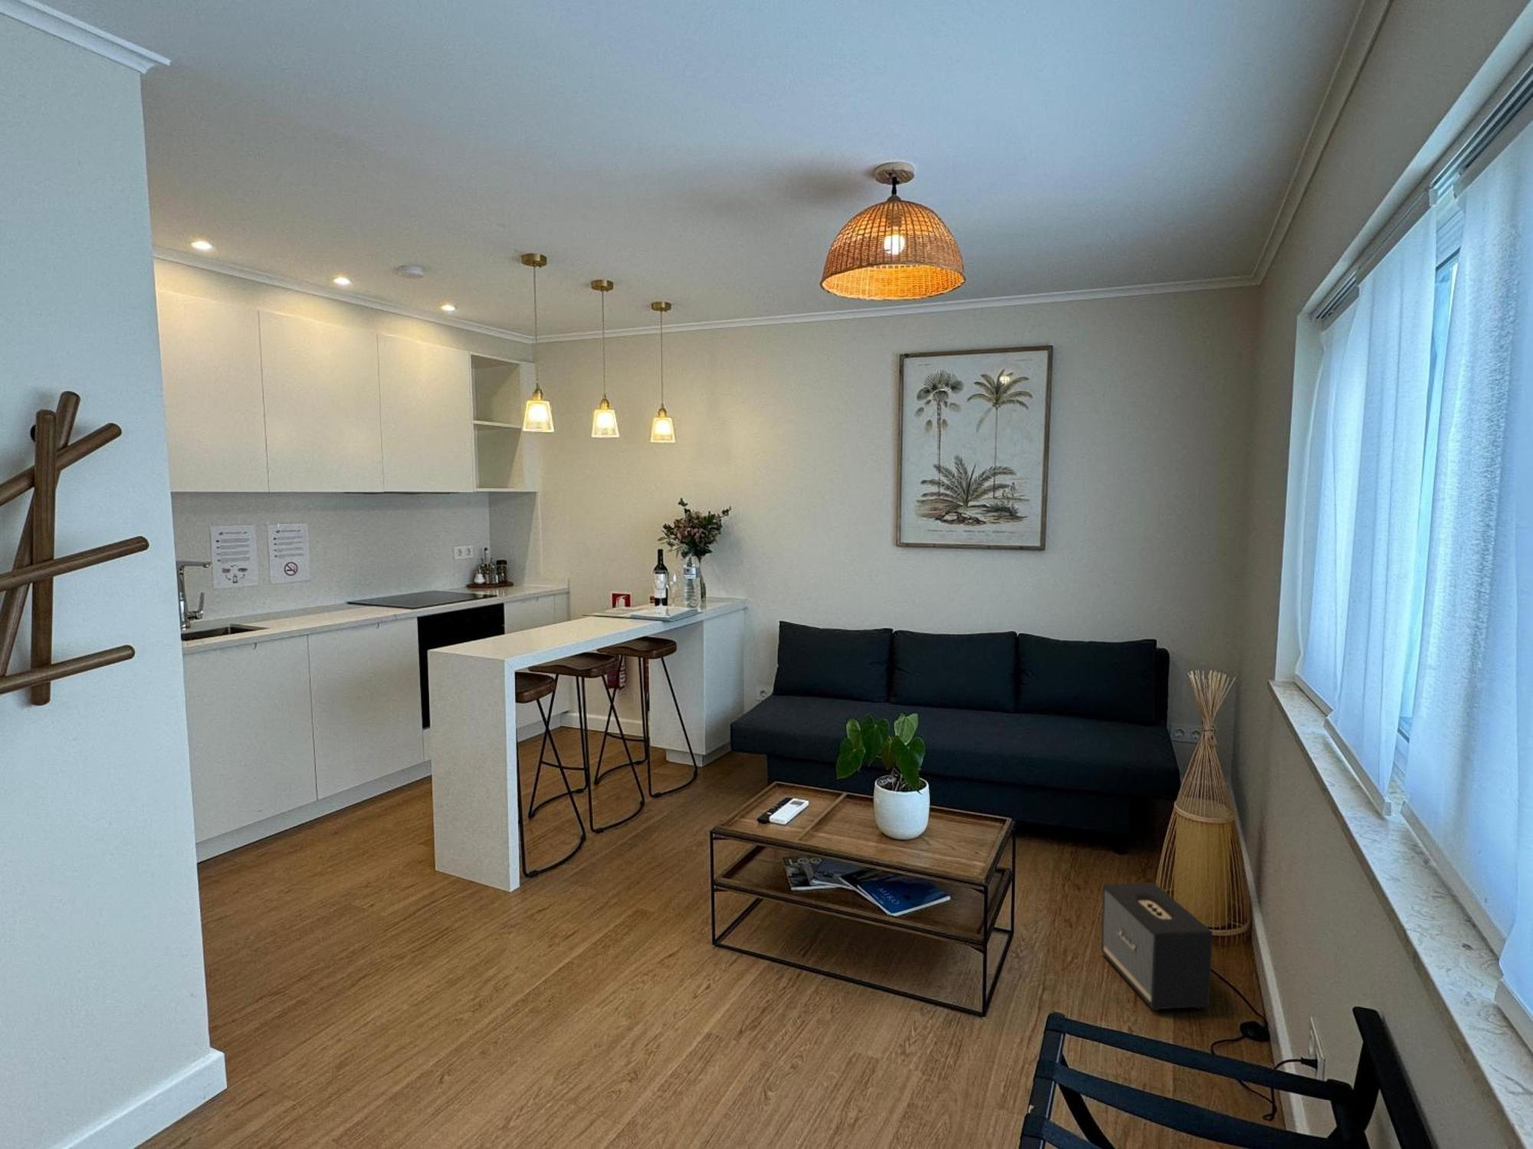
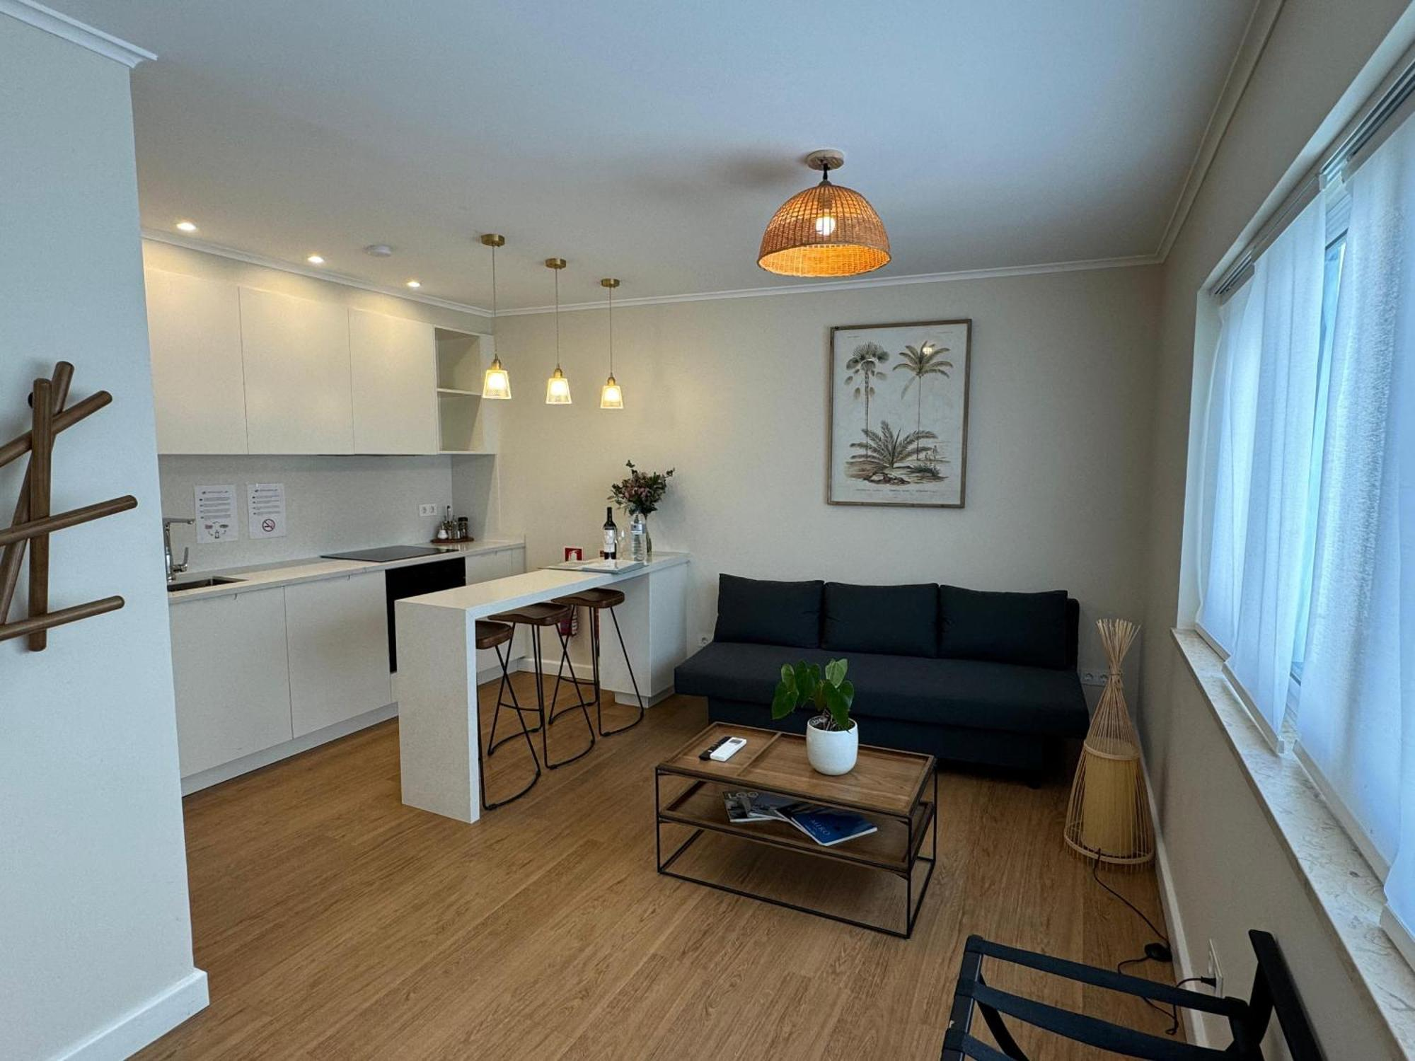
- speaker [1100,882,1213,1011]
